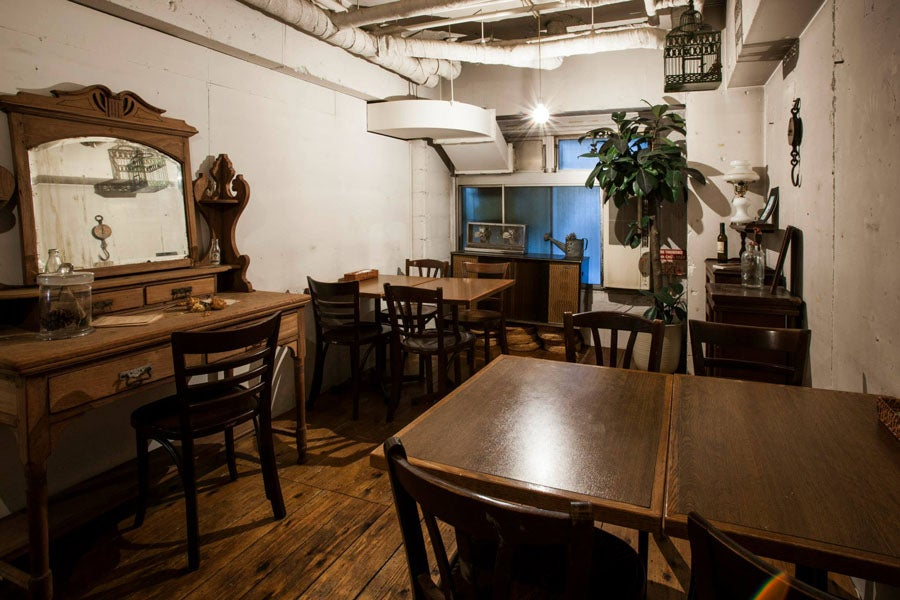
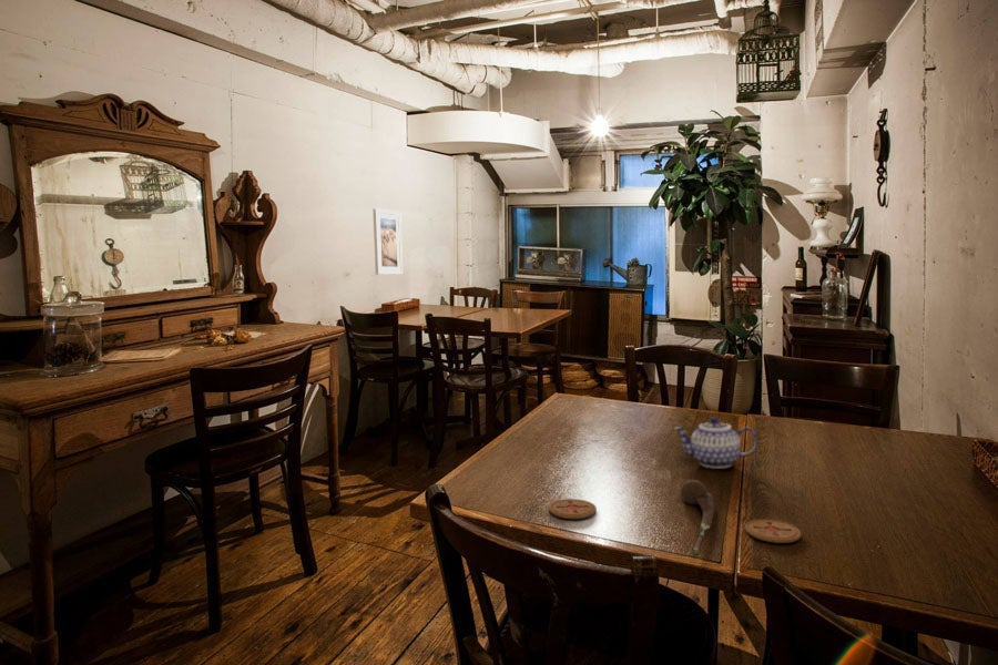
+ coaster [548,498,598,520]
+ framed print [371,207,404,276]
+ teapot [673,416,758,470]
+ coaster [744,519,802,544]
+ spoon [680,479,715,555]
